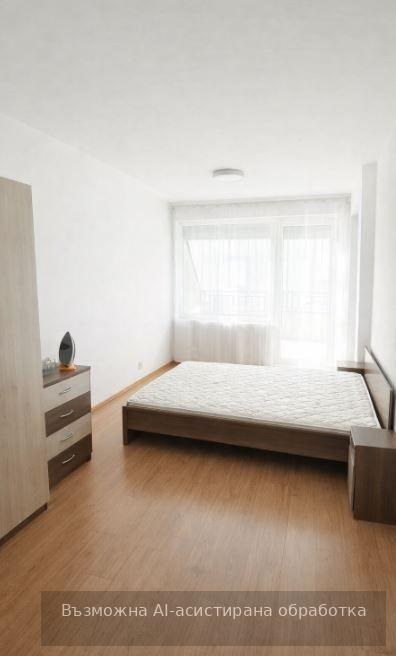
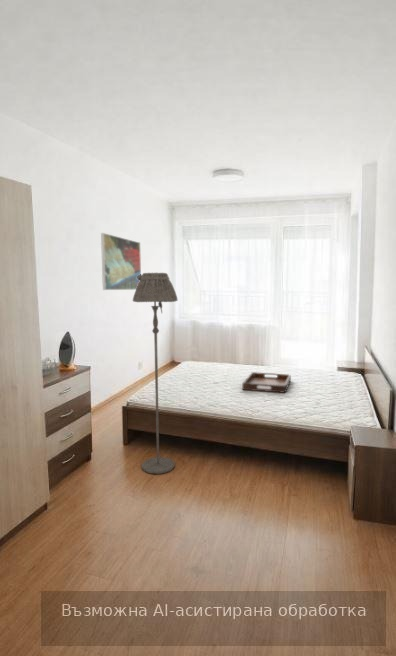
+ serving tray [241,371,292,394]
+ floor lamp [132,272,179,475]
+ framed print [100,232,142,291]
